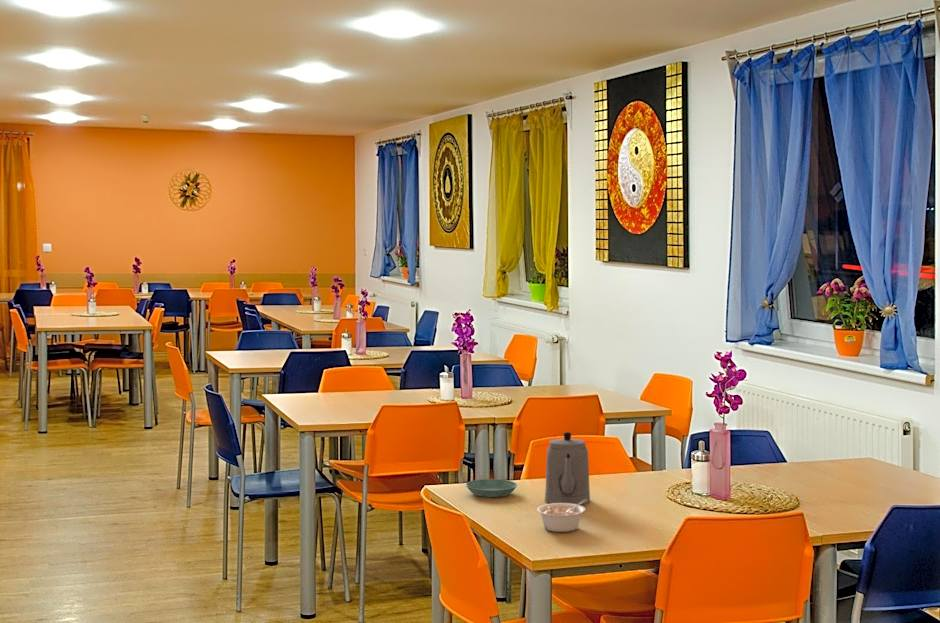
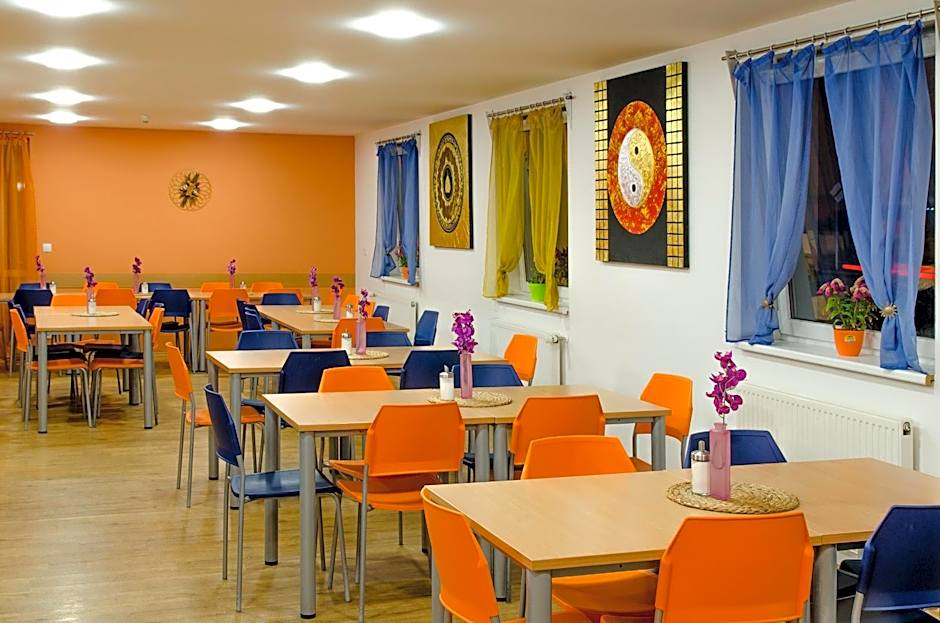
- saucer [465,478,518,498]
- teapot [544,431,591,506]
- legume [536,499,587,533]
